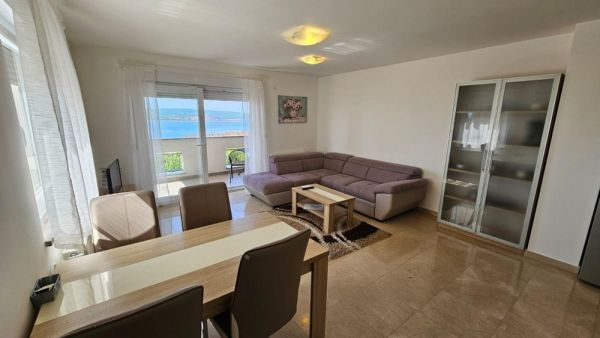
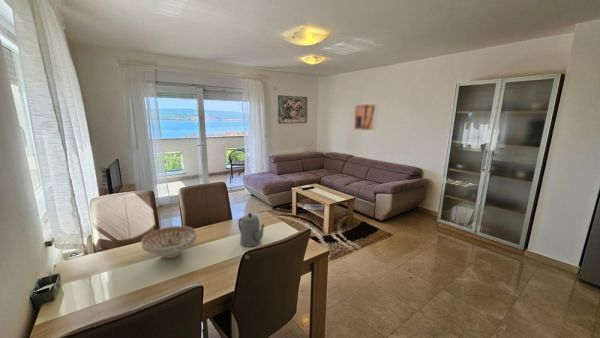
+ teapot [237,212,266,247]
+ wall art [353,102,378,132]
+ decorative bowl [140,225,197,259]
